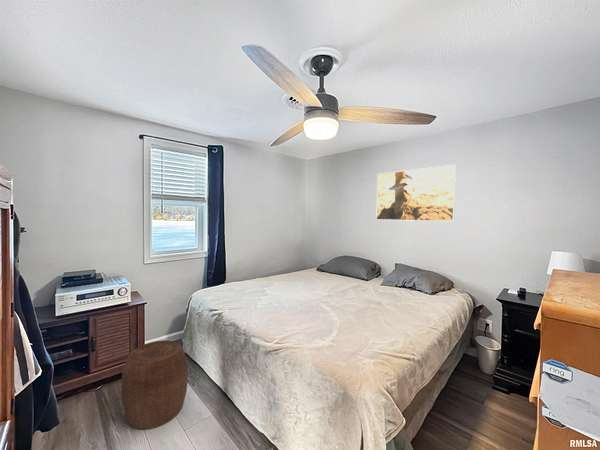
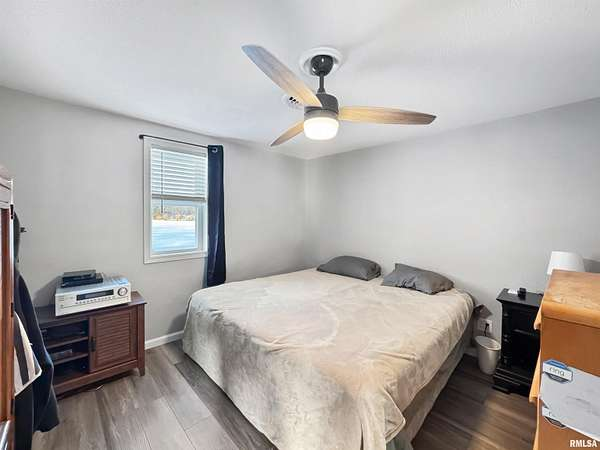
- stool [121,339,189,431]
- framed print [375,164,457,222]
